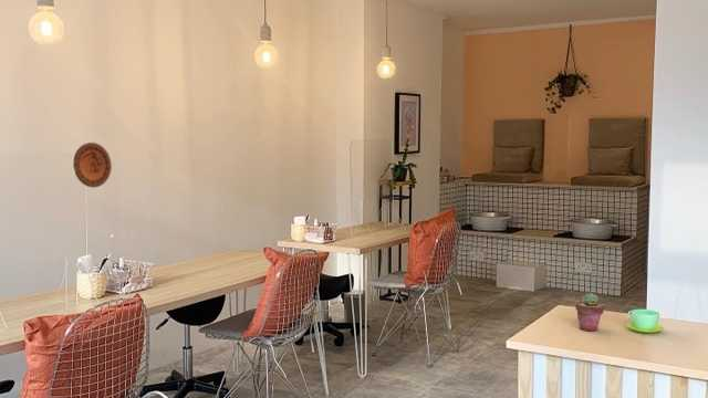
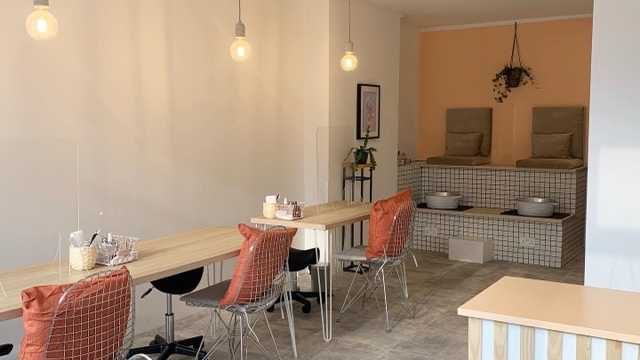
- cup [626,308,665,334]
- potted succulent [574,292,605,332]
- decorative plate [72,142,113,189]
